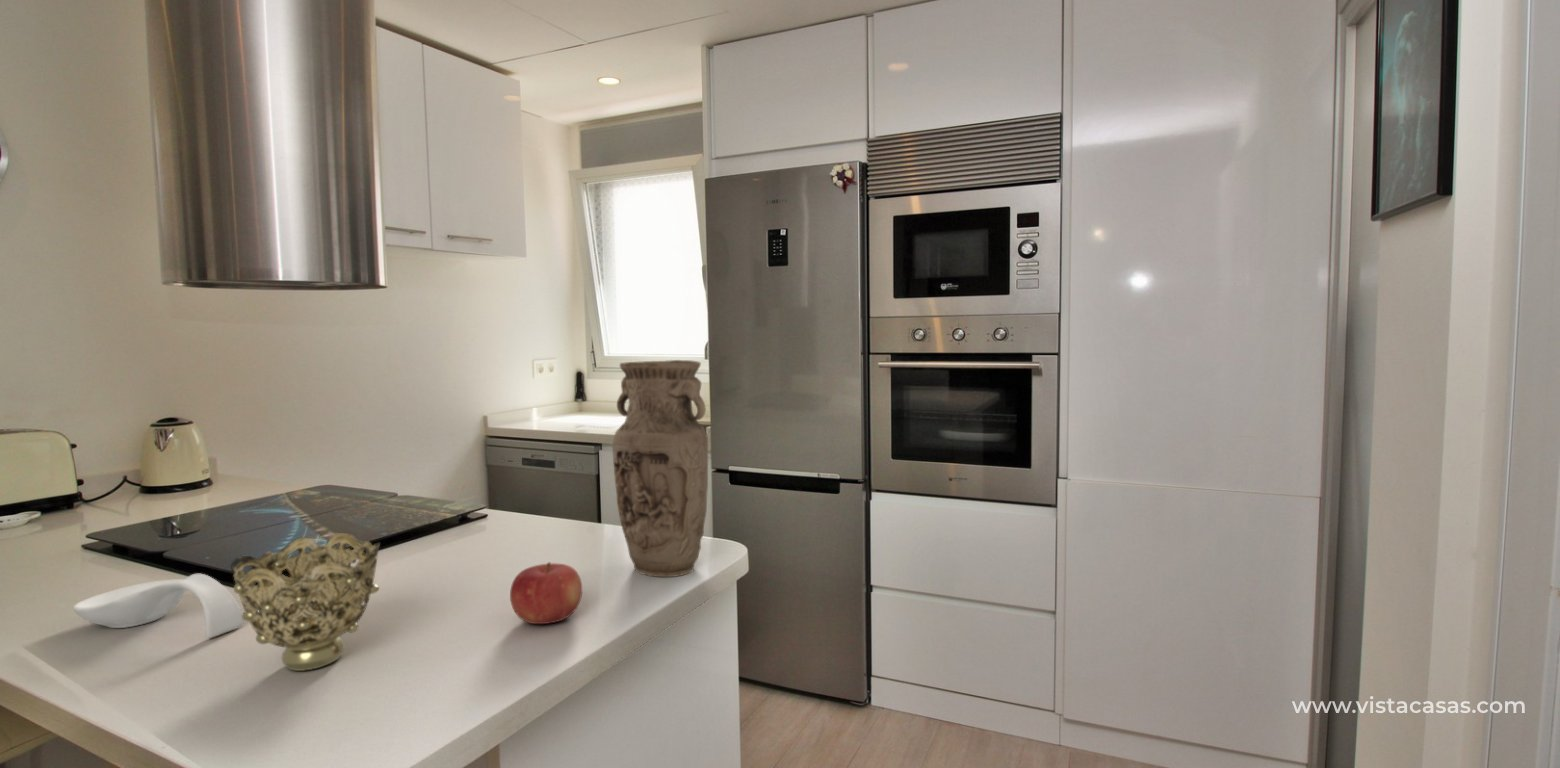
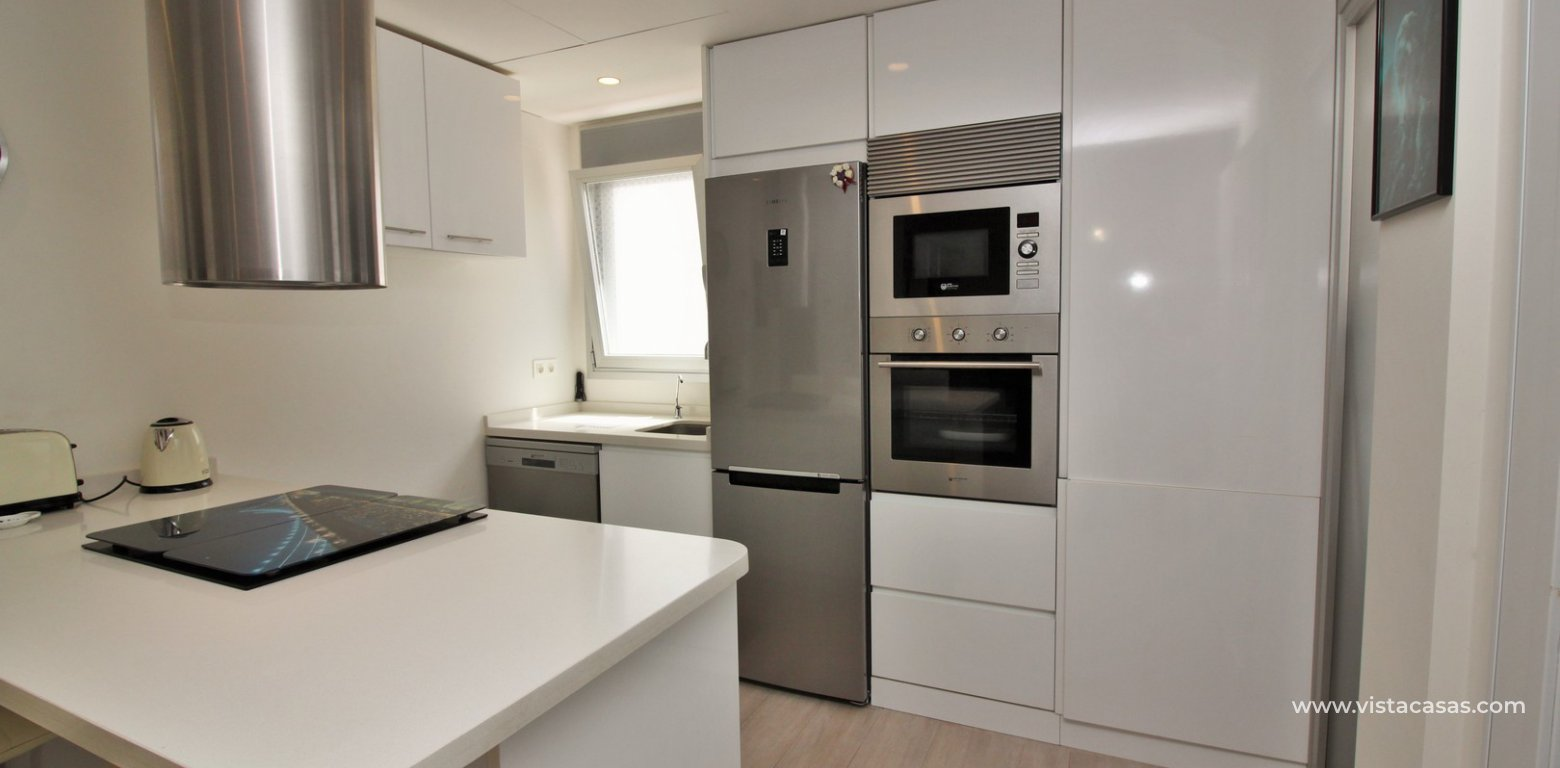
- fruit [509,561,583,625]
- decorative bowl [229,532,381,672]
- vase [612,359,709,578]
- spoon rest [72,573,245,639]
